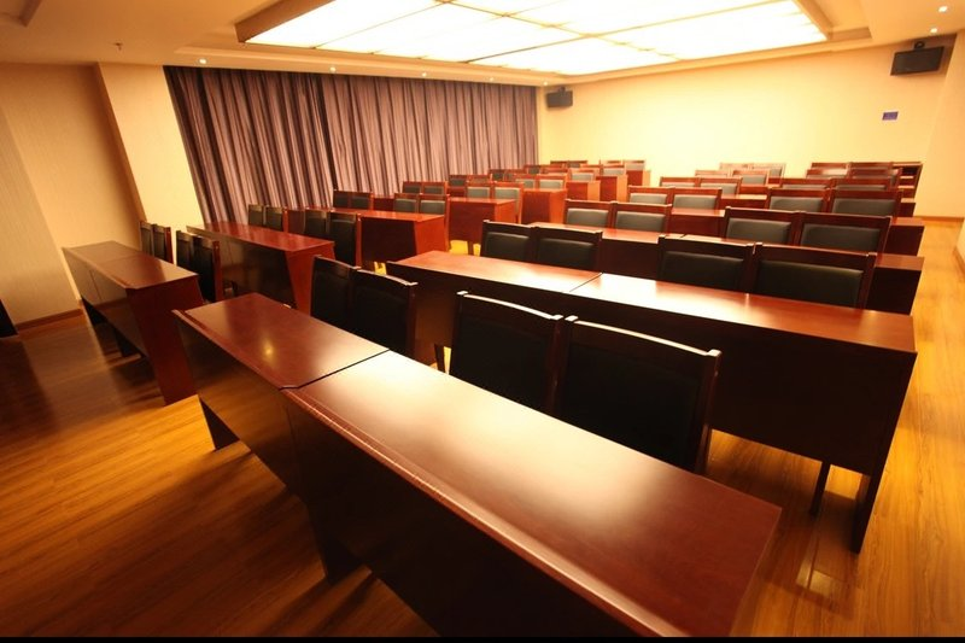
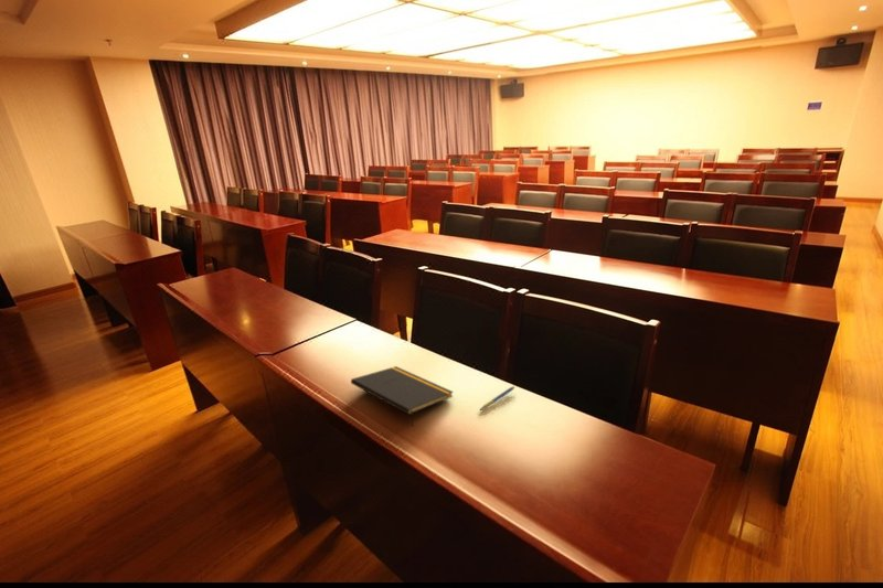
+ notepad [350,365,455,428]
+ pen [478,385,515,411]
